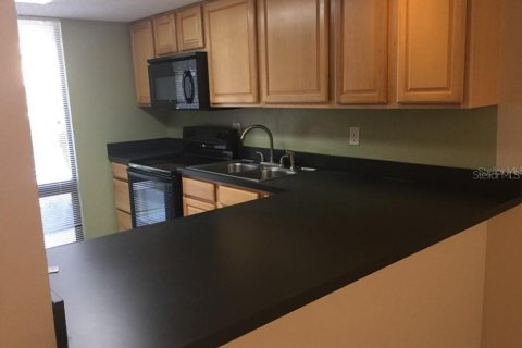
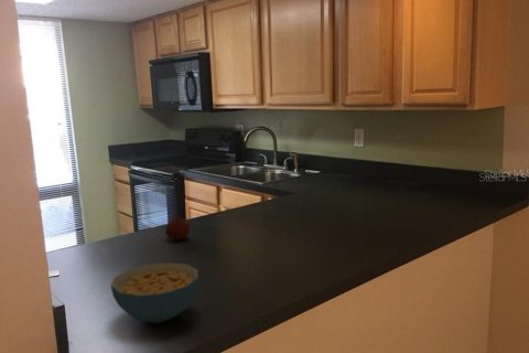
+ cereal bowl [110,261,199,324]
+ fruit [164,217,191,240]
